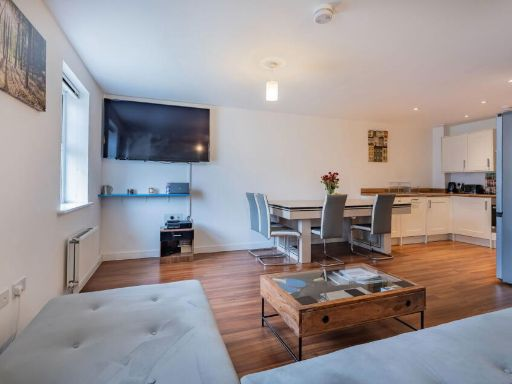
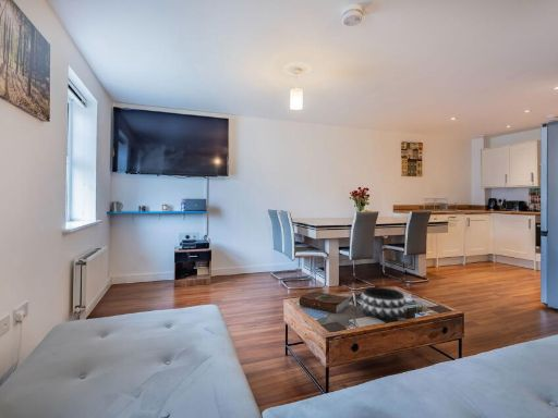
+ book [298,291,350,315]
+ decorative bowl [360,286,408,321]
